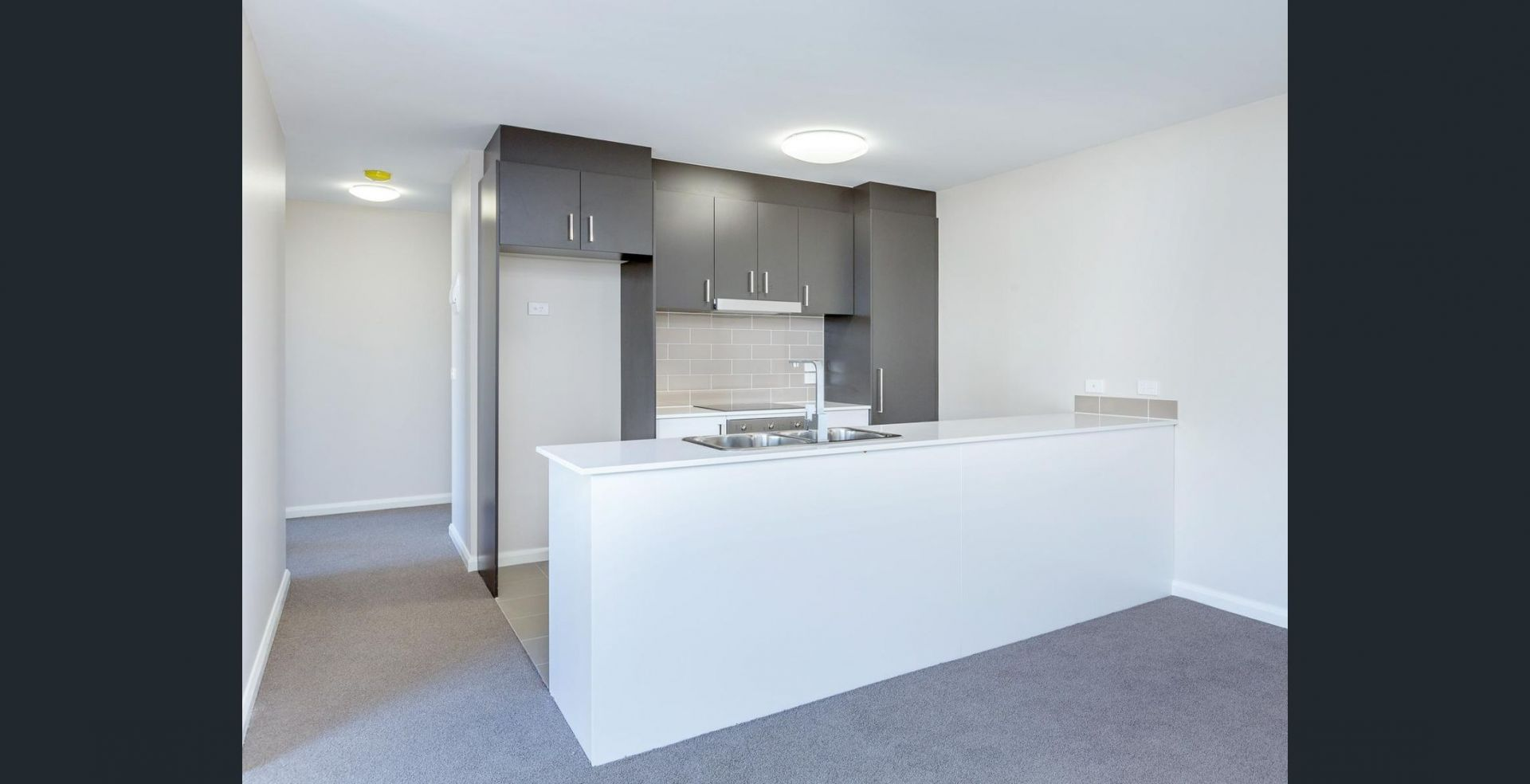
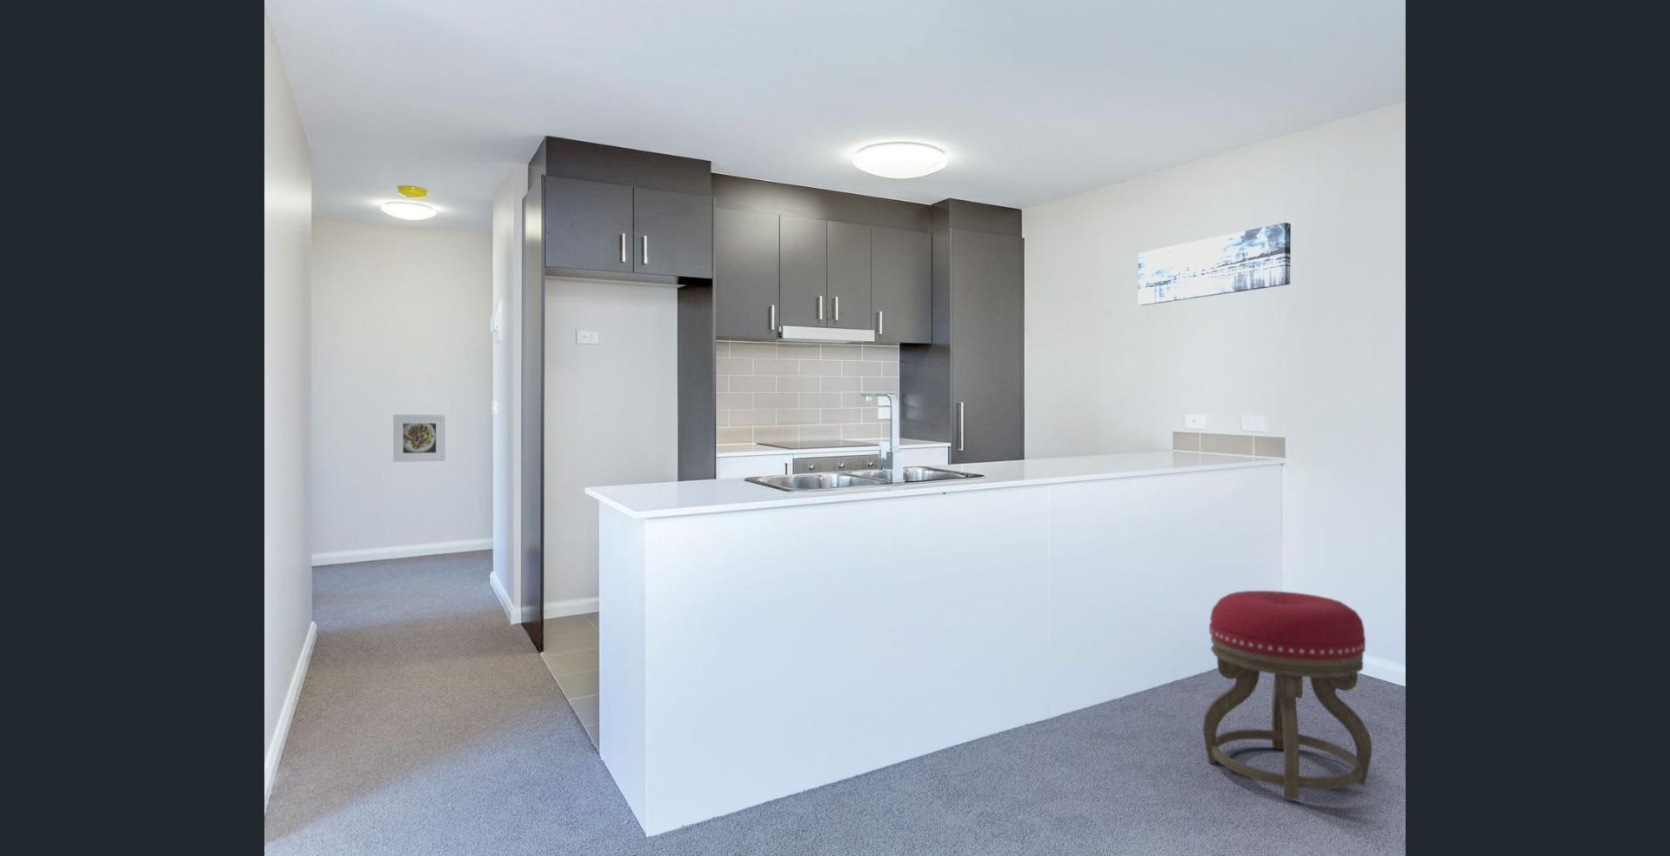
+ wall art [1137,222,1291,306]
+ stool [1202,590,1372,800]
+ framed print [392,414,446,463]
